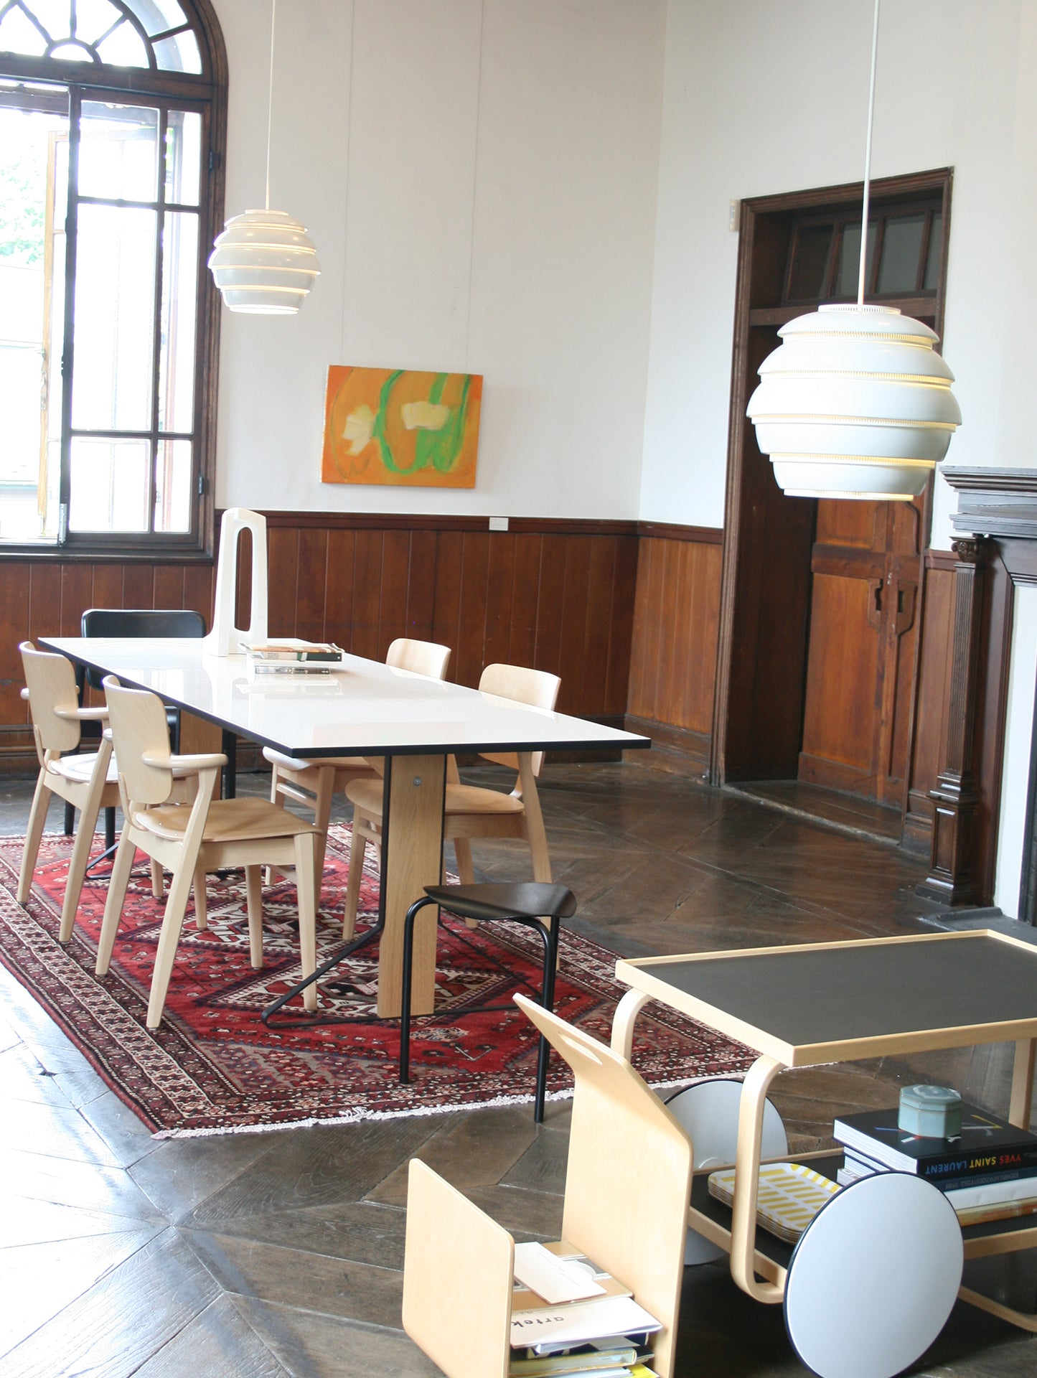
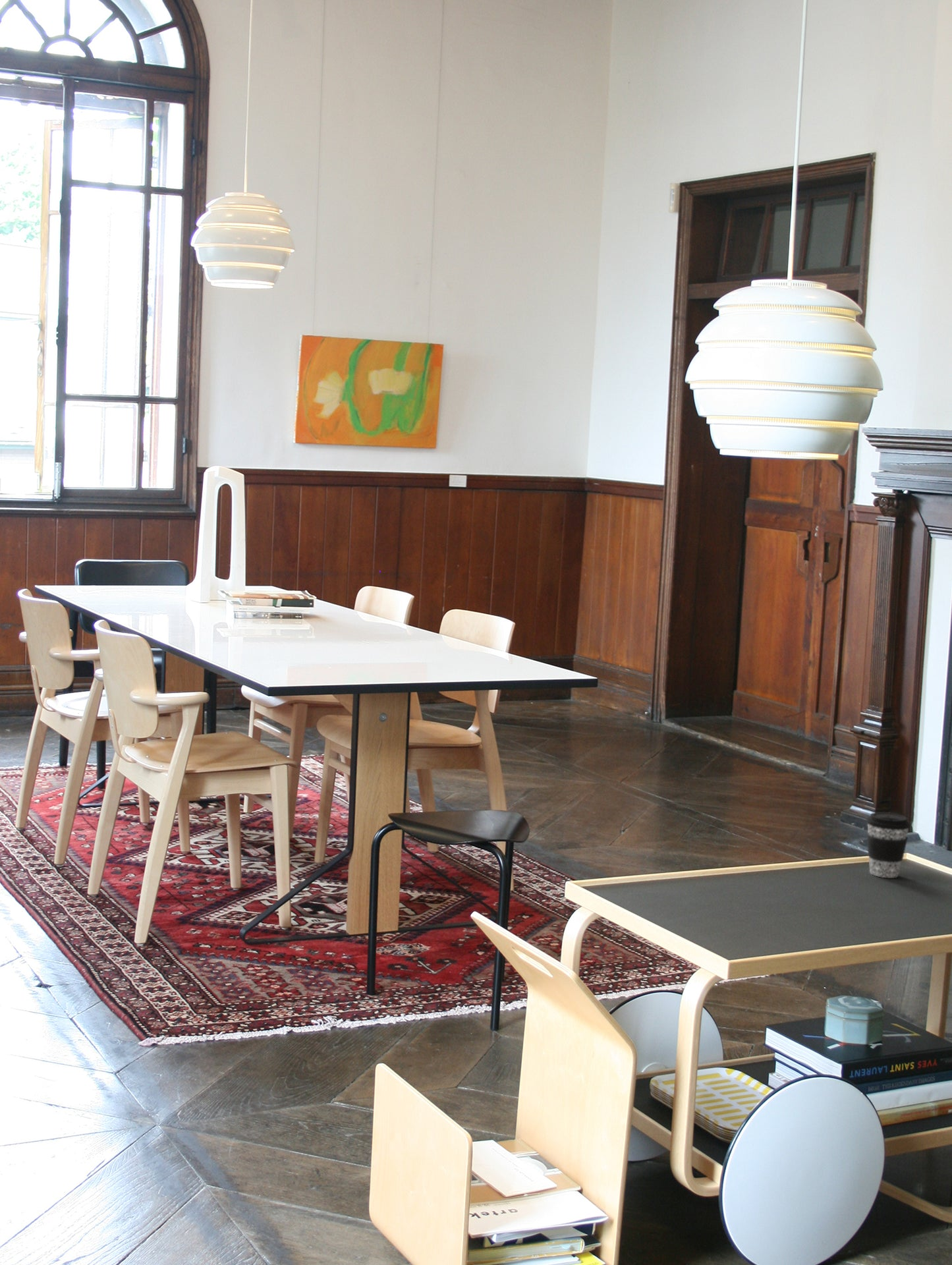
+ coffee cup [866,812,910,878]
